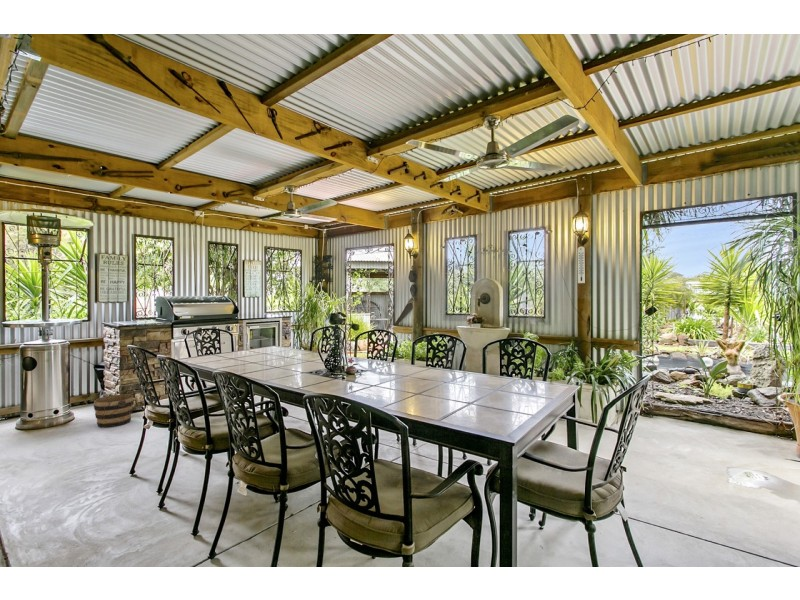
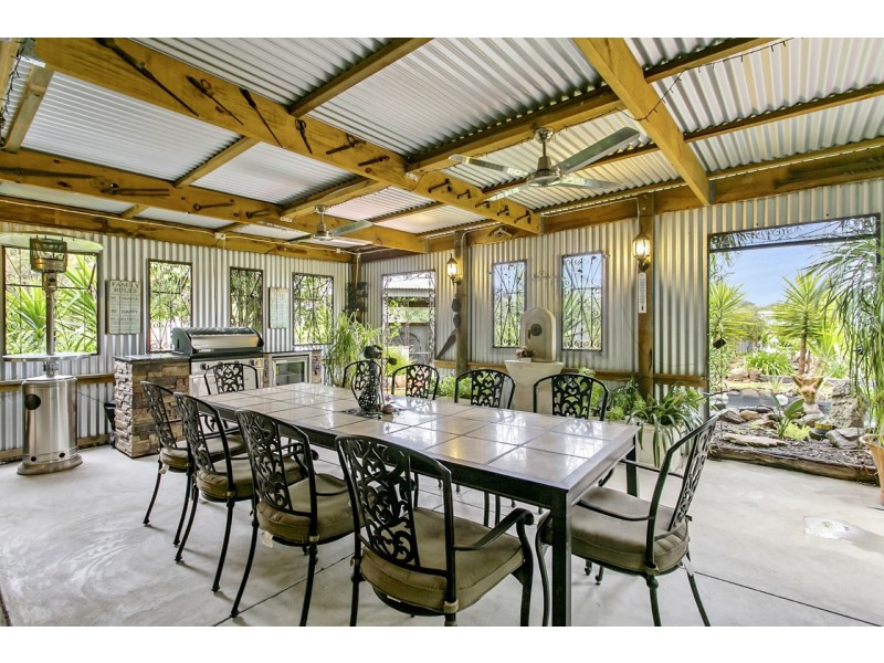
- bucket [93,393,135,429]
